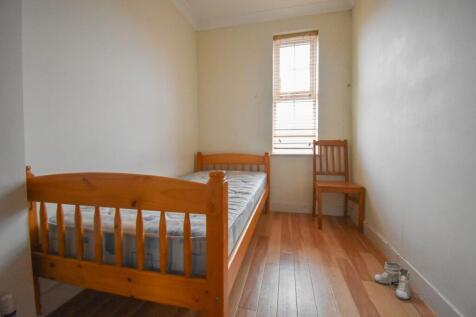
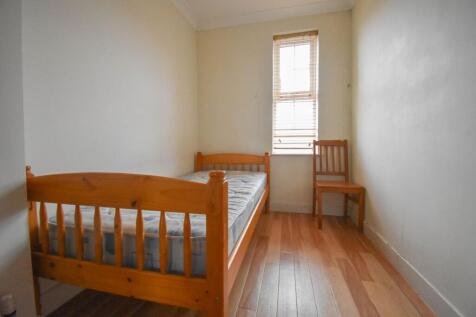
- boots [373,261,419,301]
